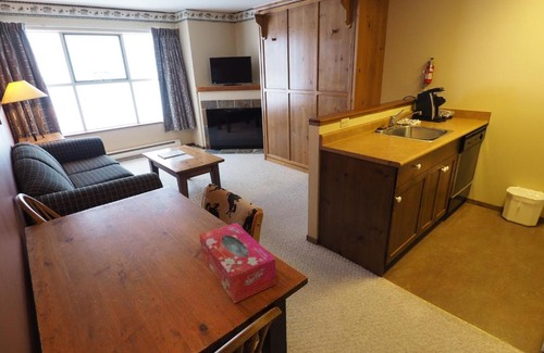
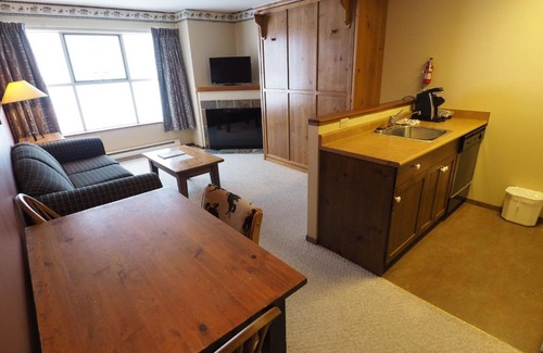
- tissue box [198,222,277,304]
